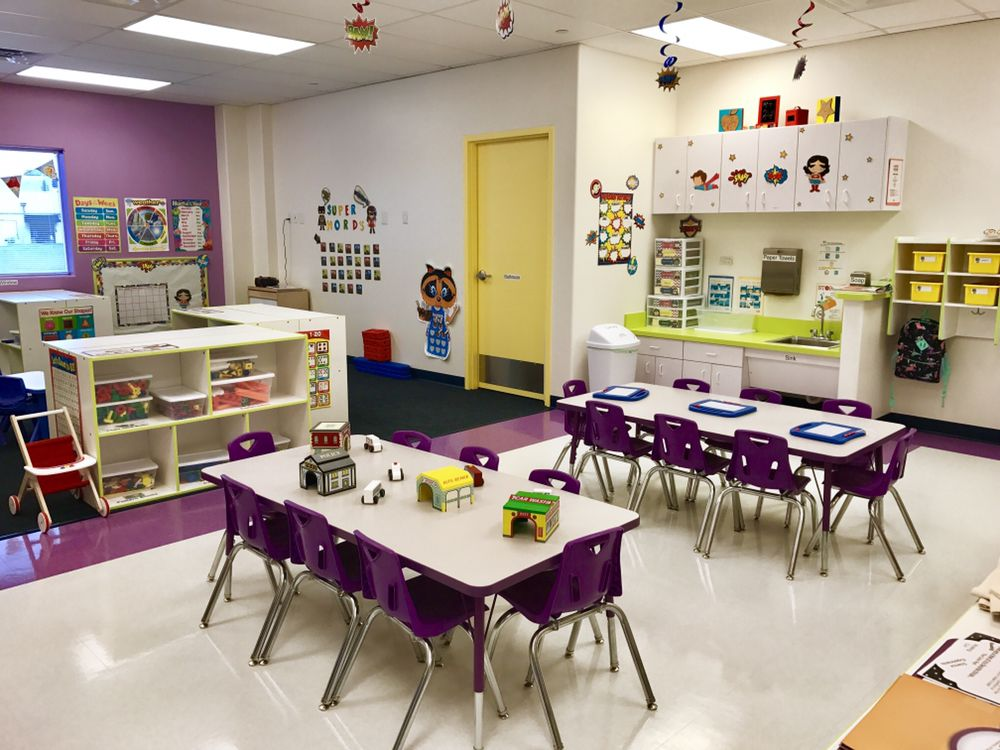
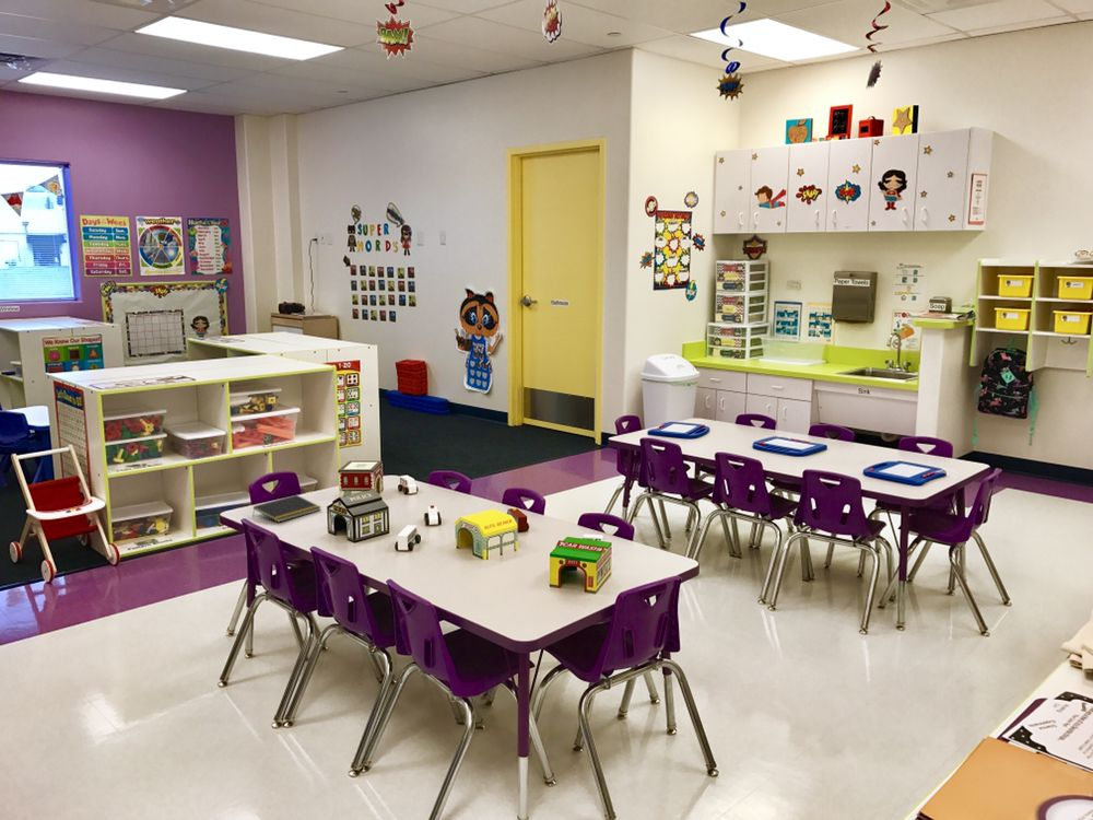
+ notepad [251,494,321,524]
